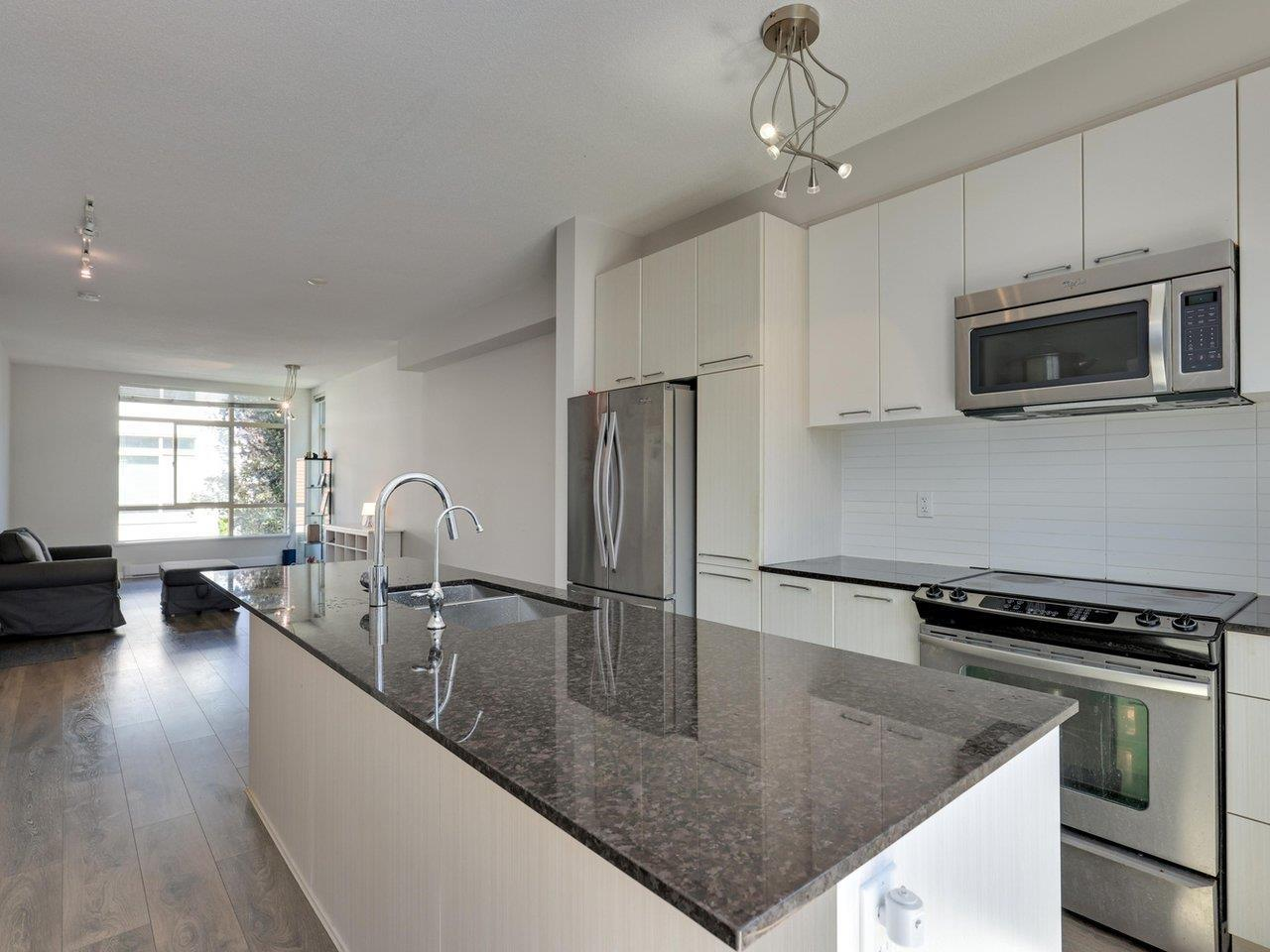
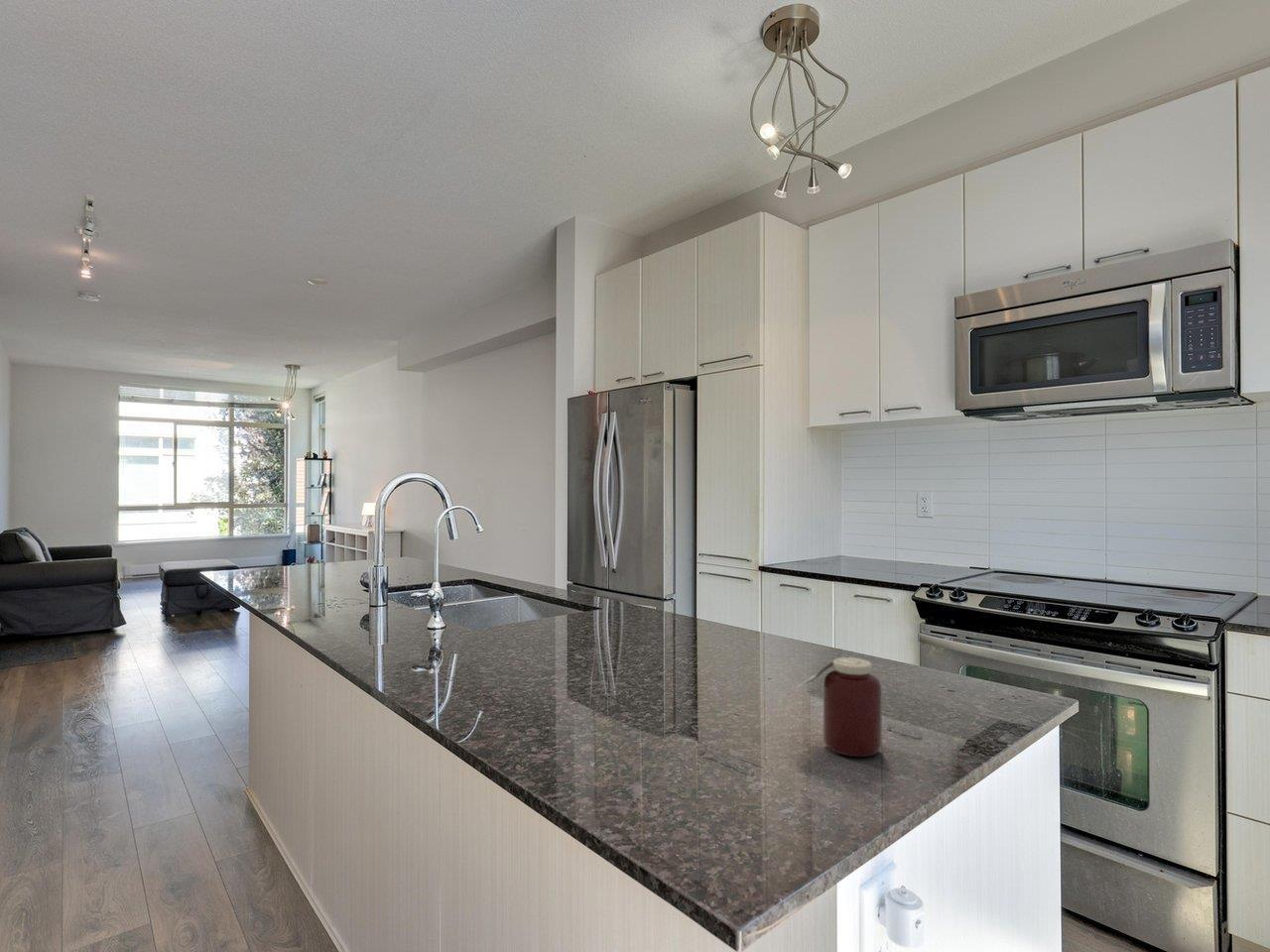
+ jar [793,652,883,758]
